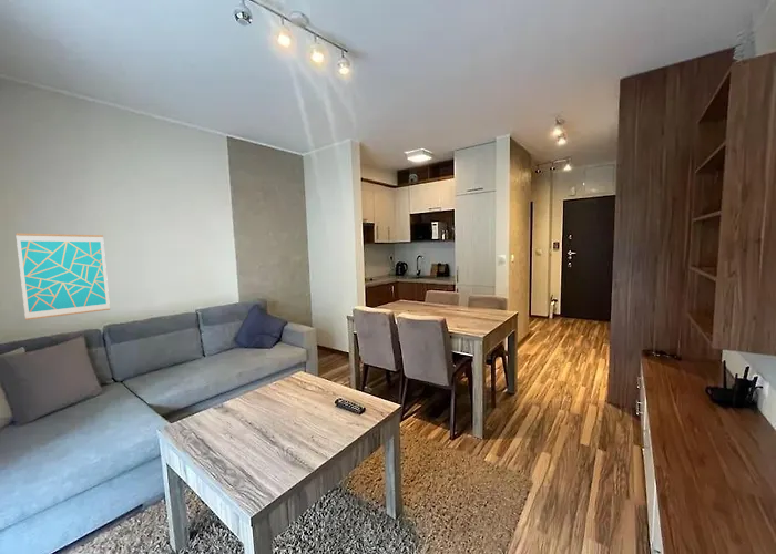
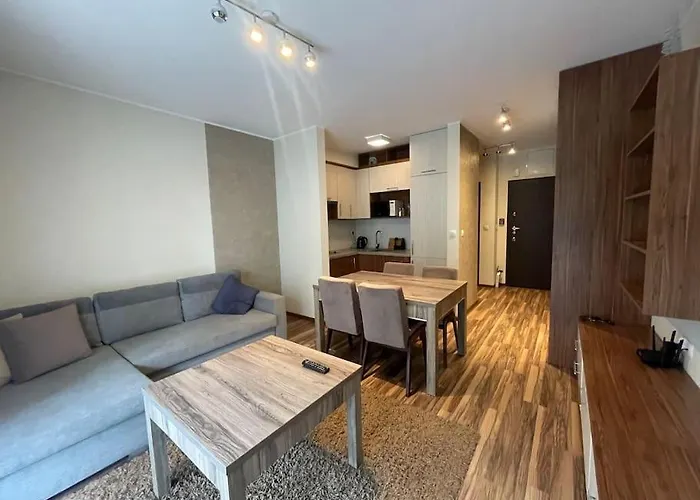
- wall art [14,233,111,321]
